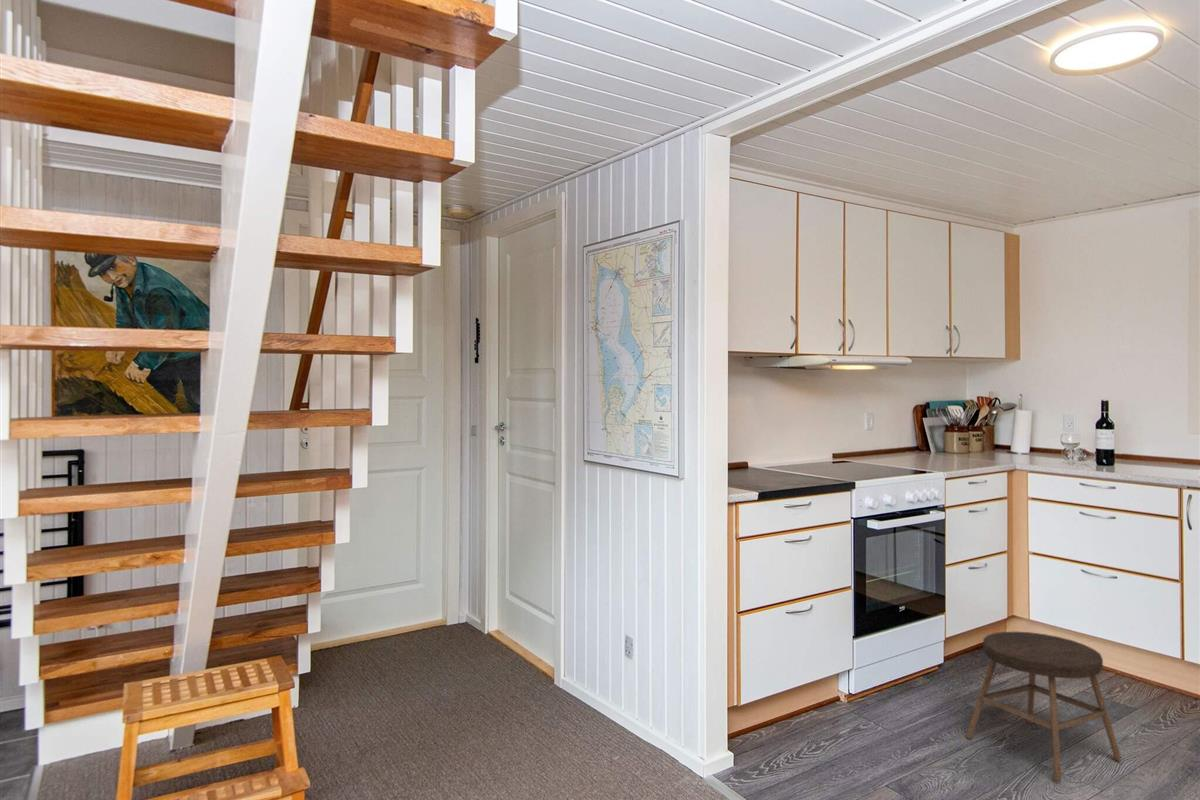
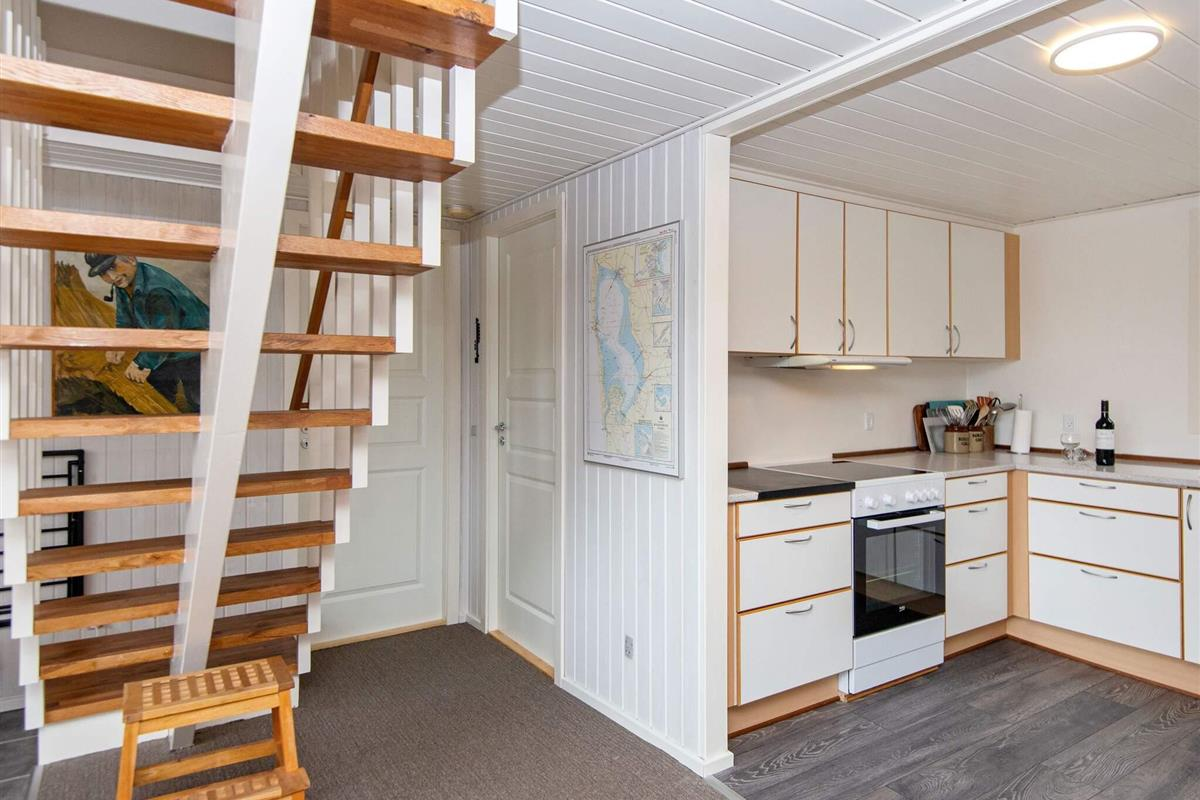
- stool [965,631,1122,782]
